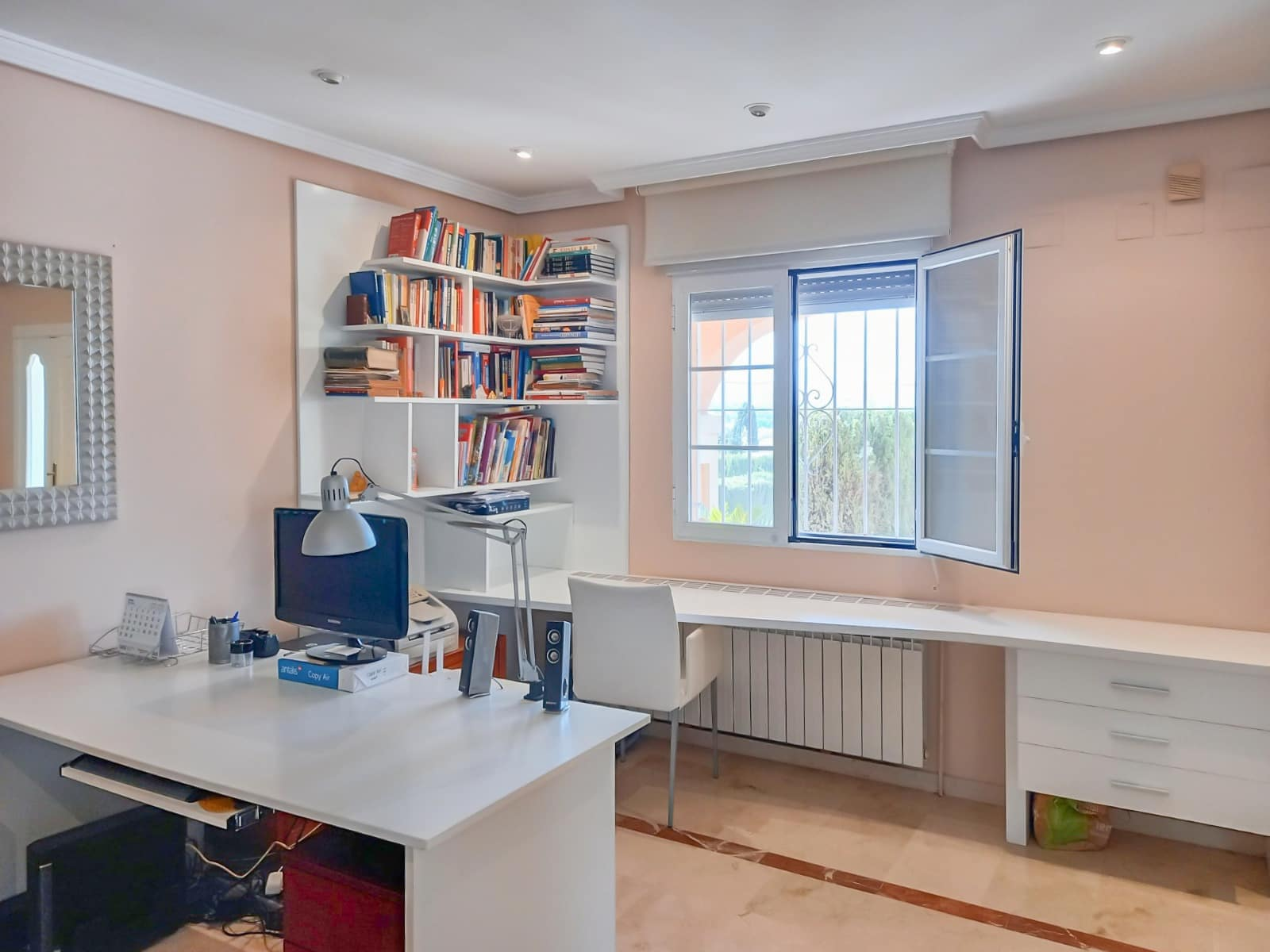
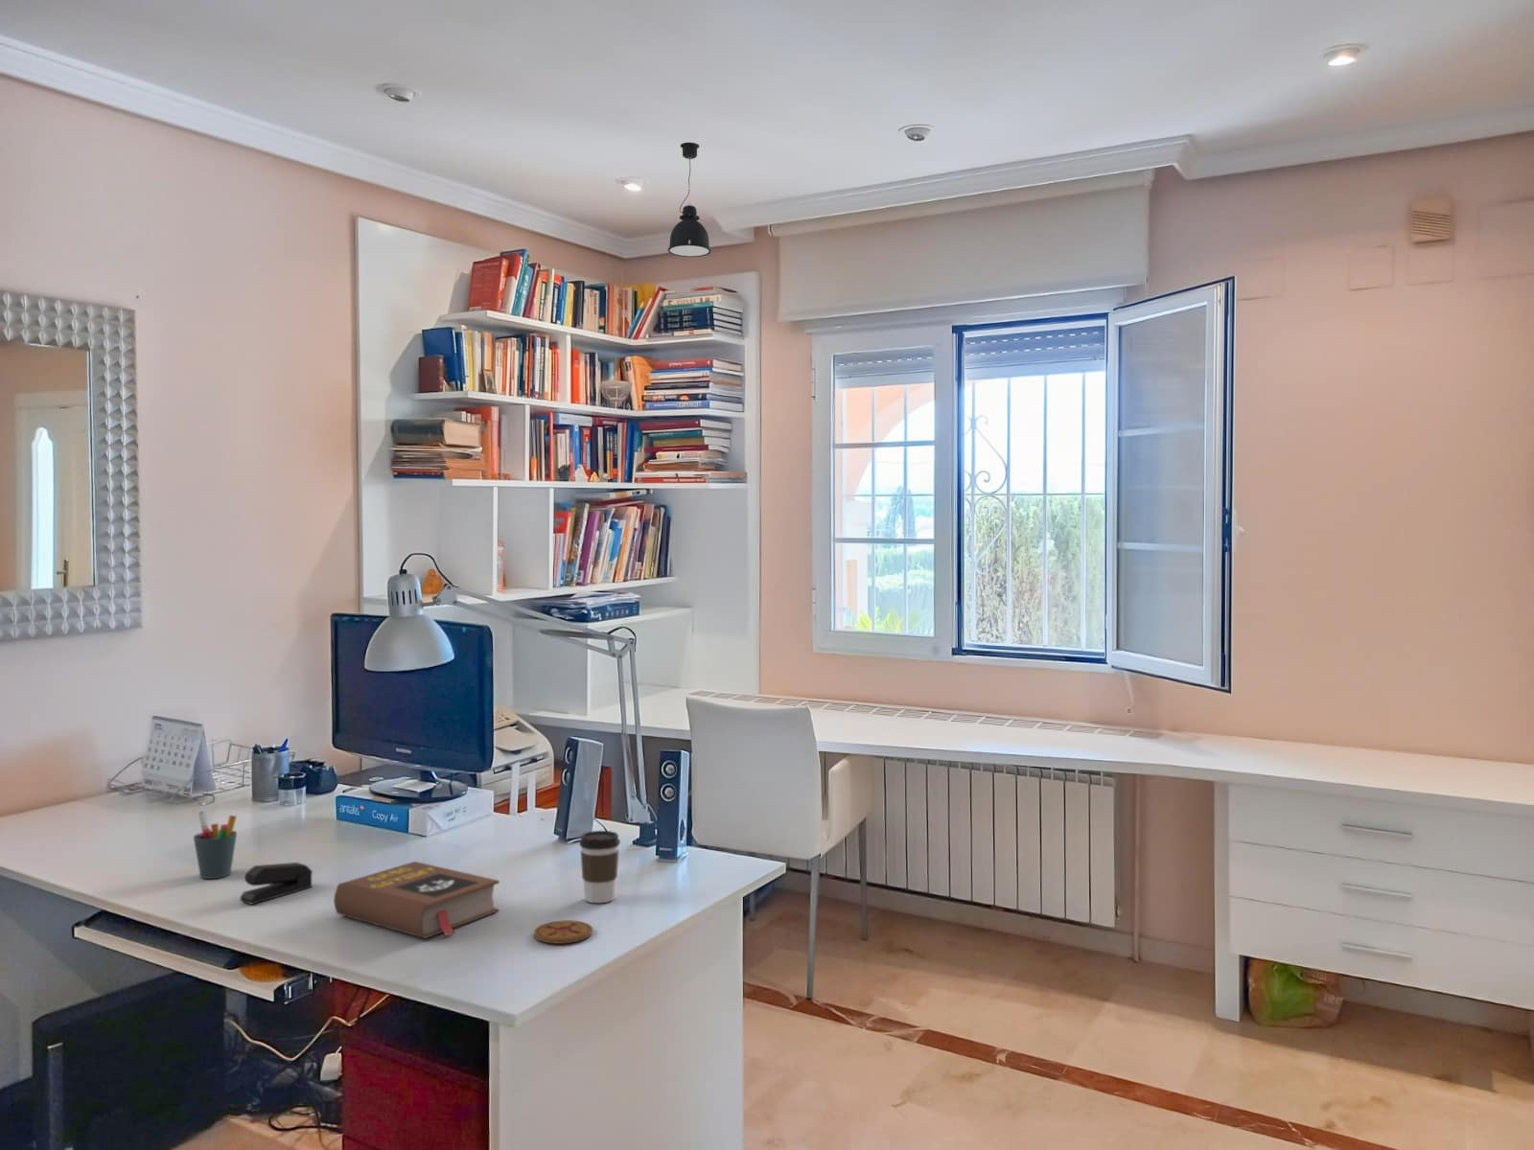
+ book [332,860,500,939]
+ pen holder [193,809,238,879]
+ coffee cup [579,830,621,904]
+ pendant light [667,141,713,257]
+ coaster [533,919,593,945]
+ stapler [239,861,314,905]
